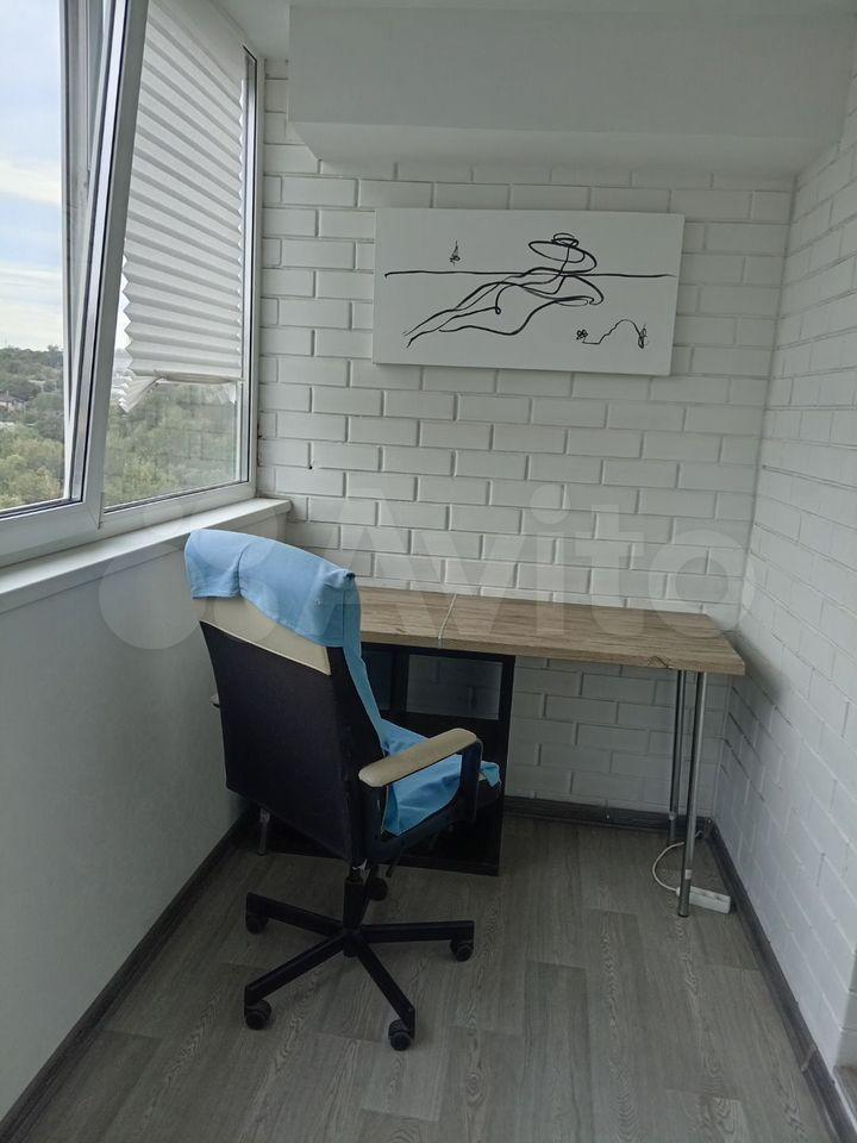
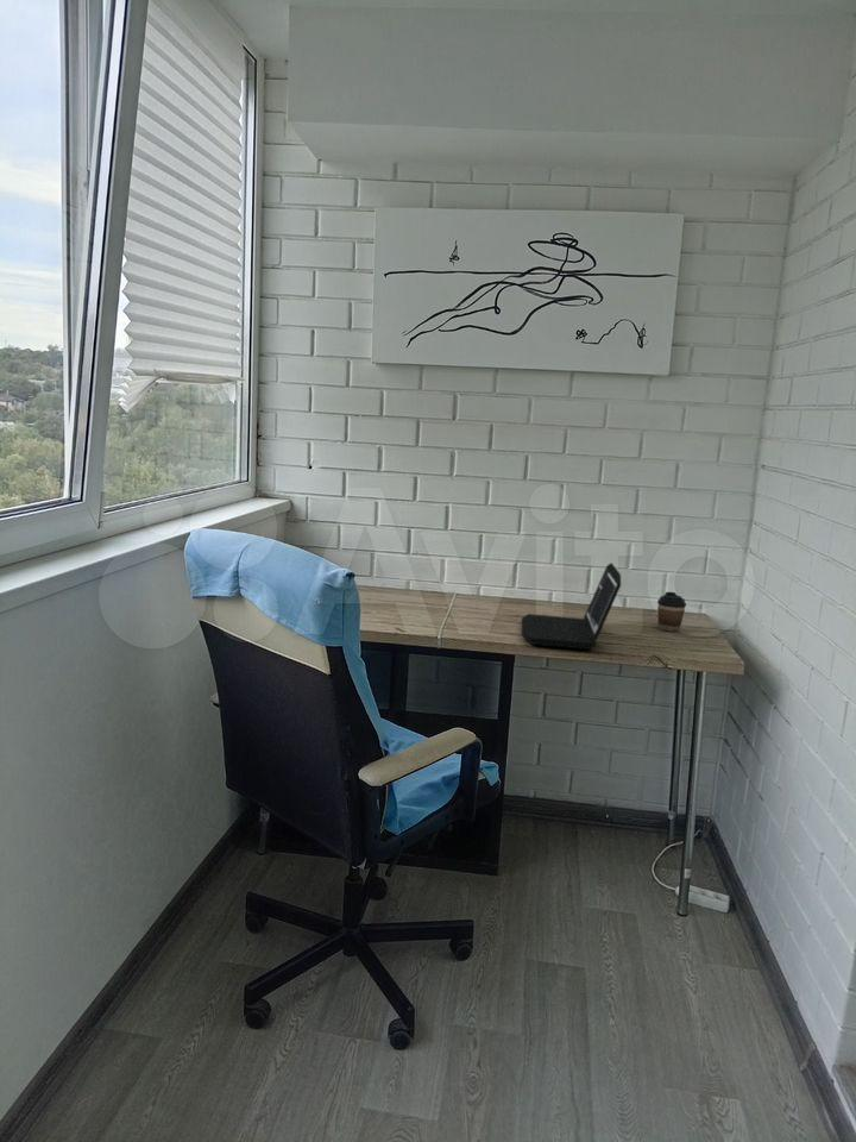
+ laptop [521,561,622,651]
+ coffee cup [656,591,687,633]
